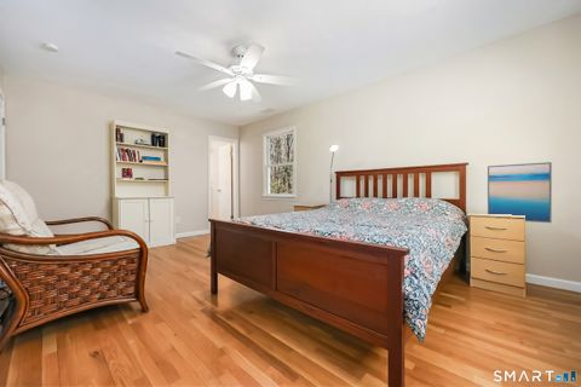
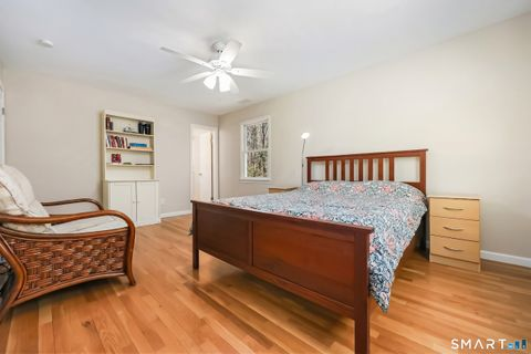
- wall art [487,161,553,224]
